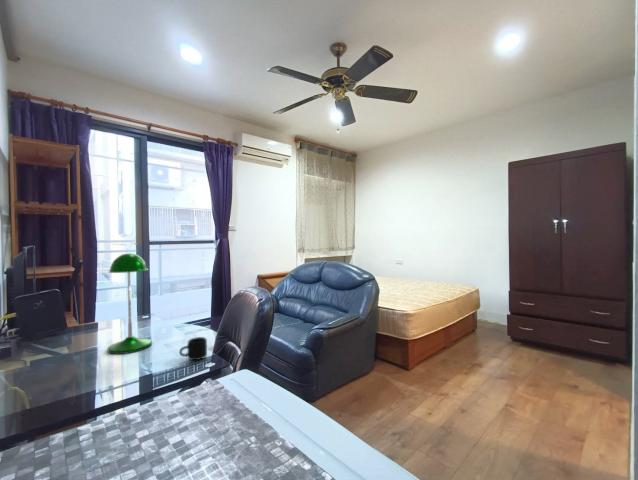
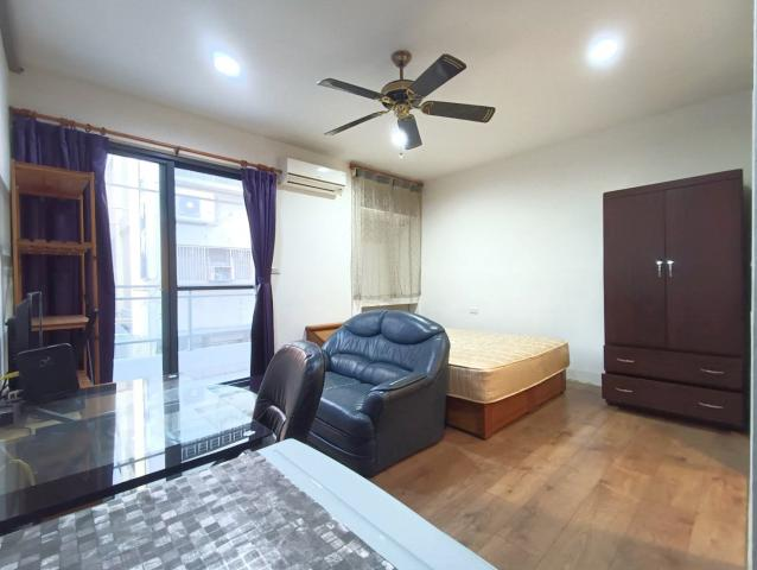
- mug [178,336,208,361]
- desk lamp [107,252,153,355]
